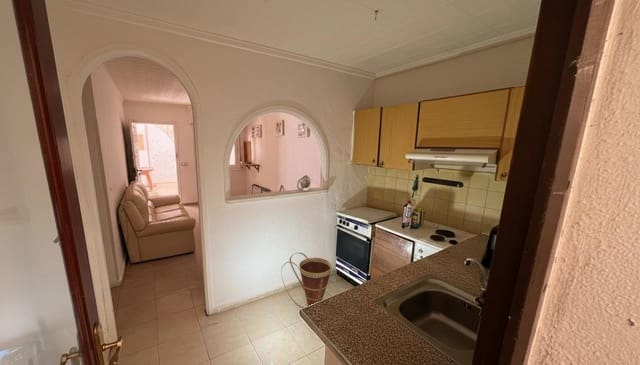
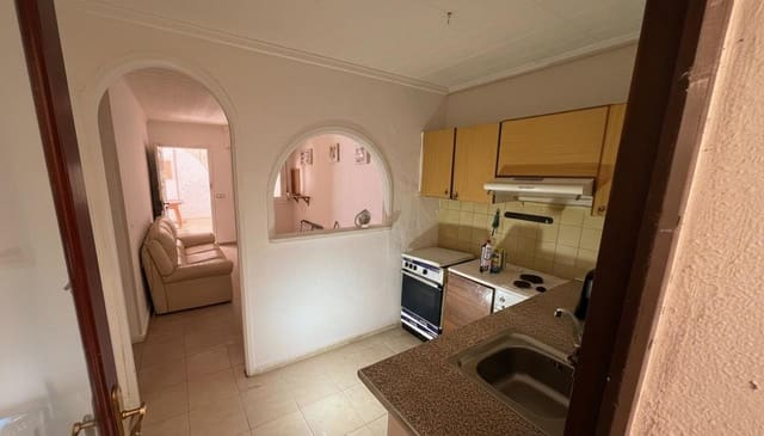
- basket [280,252,333,309]
